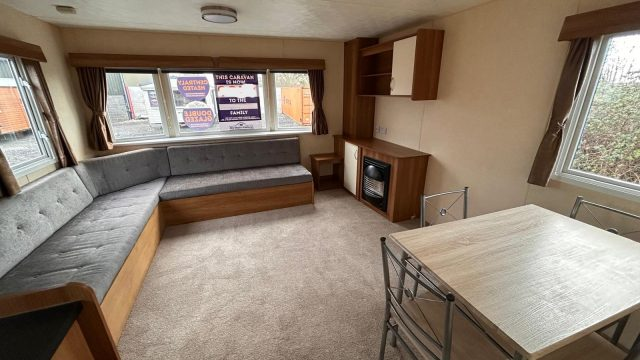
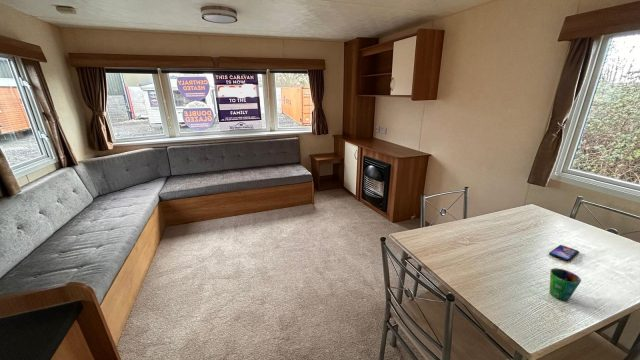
+ cup [549,267,582,302]
+ smartphone [548,244,580,262]
